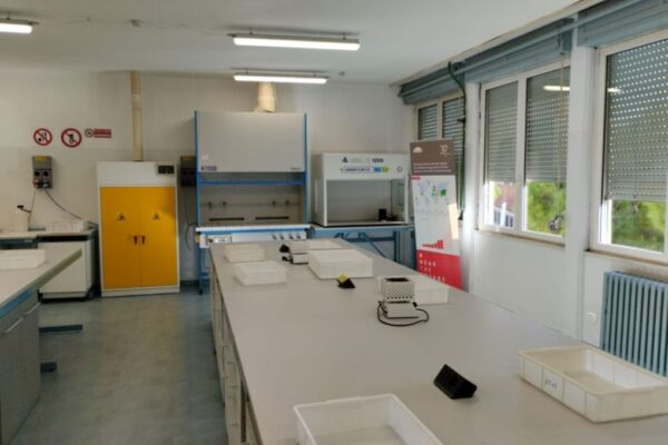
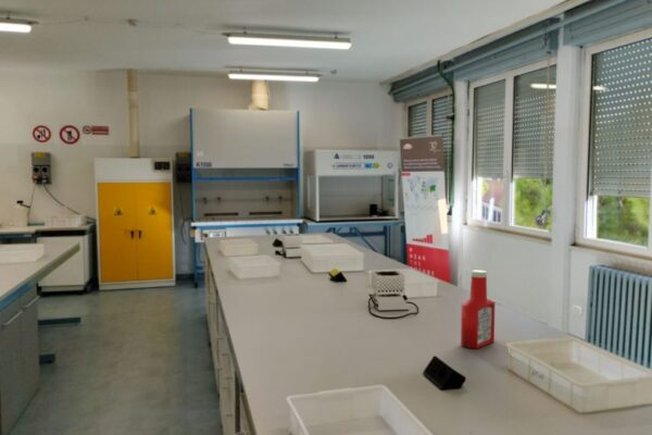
+ soap bottle [460,269,497,349]
